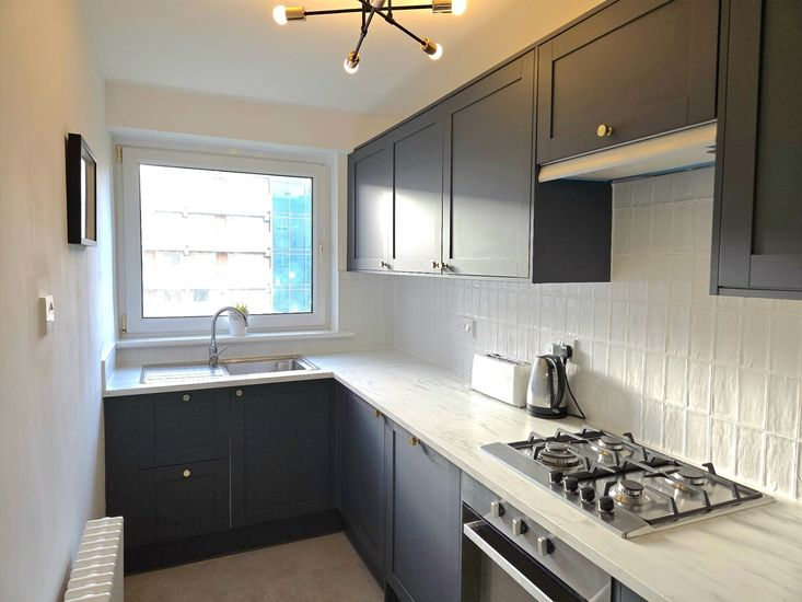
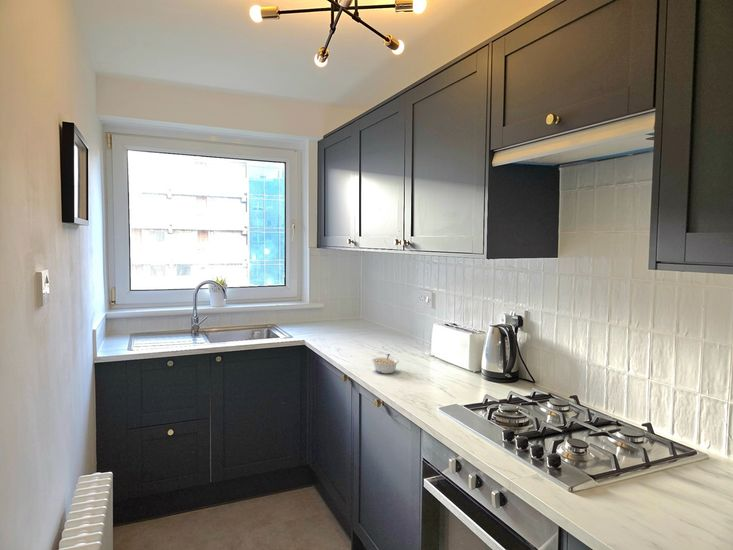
+ legume [370,353,400,374]
